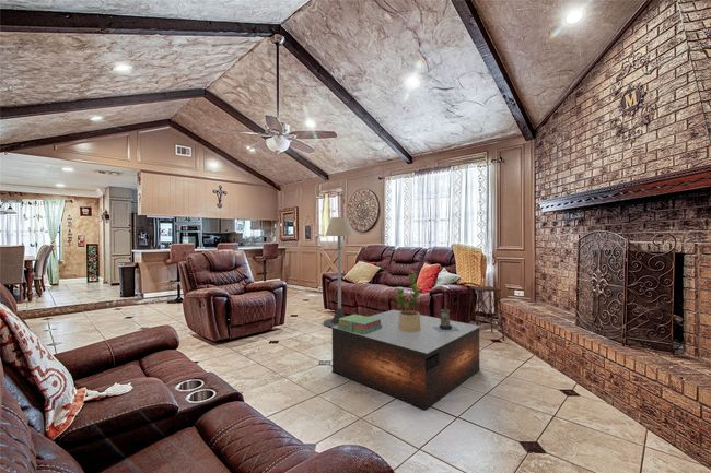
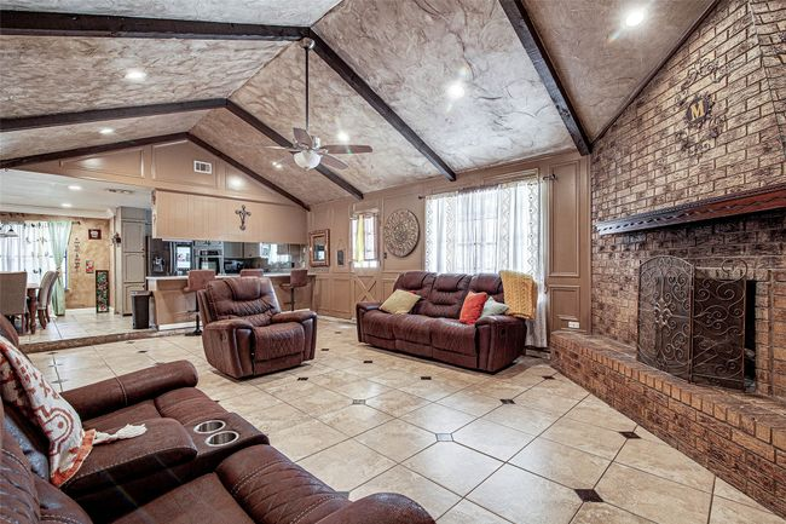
- side table [467,285,505,342]
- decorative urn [432,308,459,332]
- coffee table [330,309,481,411]
- potted plant [389,273,421,332]
- stack of books [337,314,382,335]
- floor lamp [323,216,354,329]
